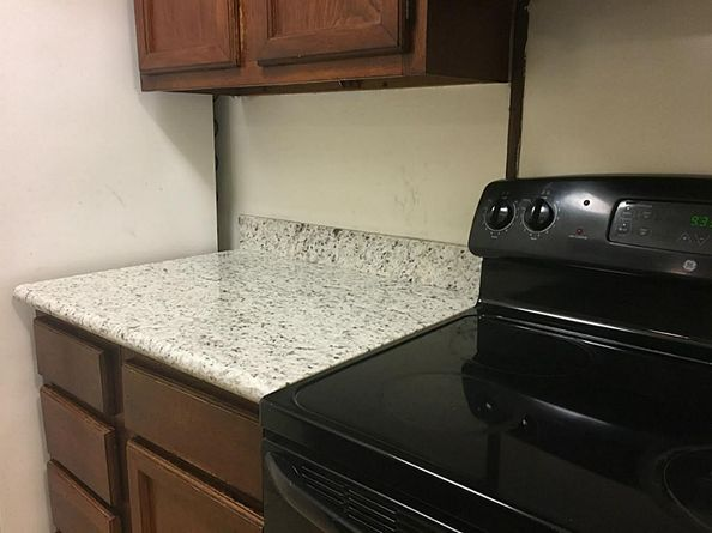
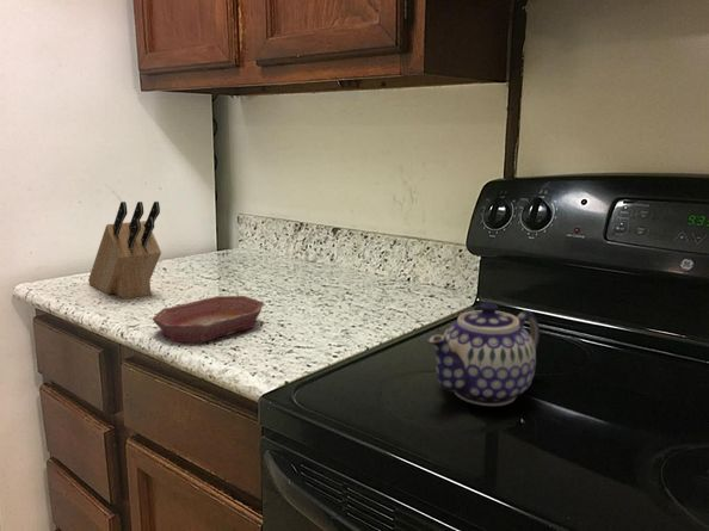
+ knife block [87,200,162,301]
+ bowl [152,295,265,344]
+ teapot [426,301,541,407]
